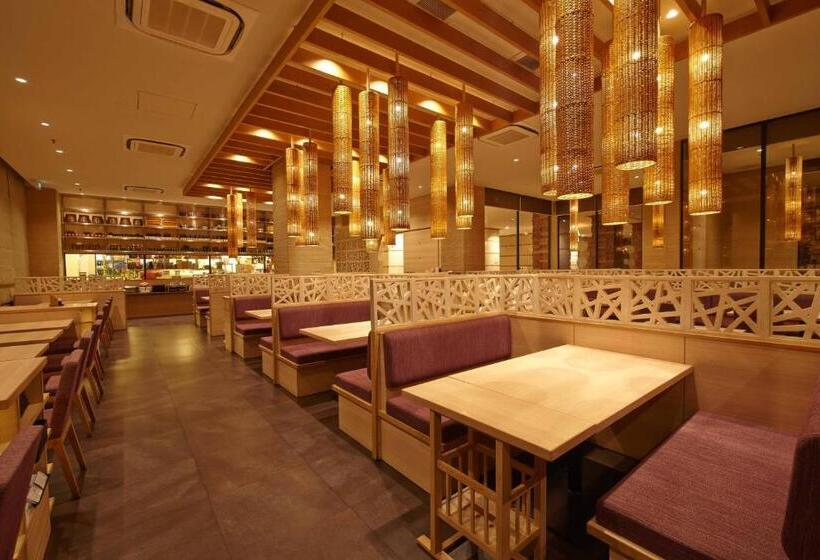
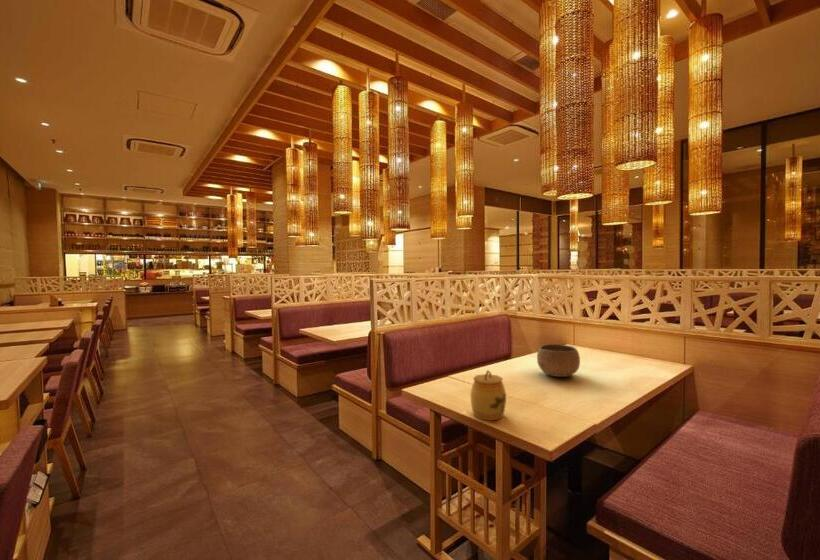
+ bowl [536,343,581,378]
+ jar [469,369,507,422]
